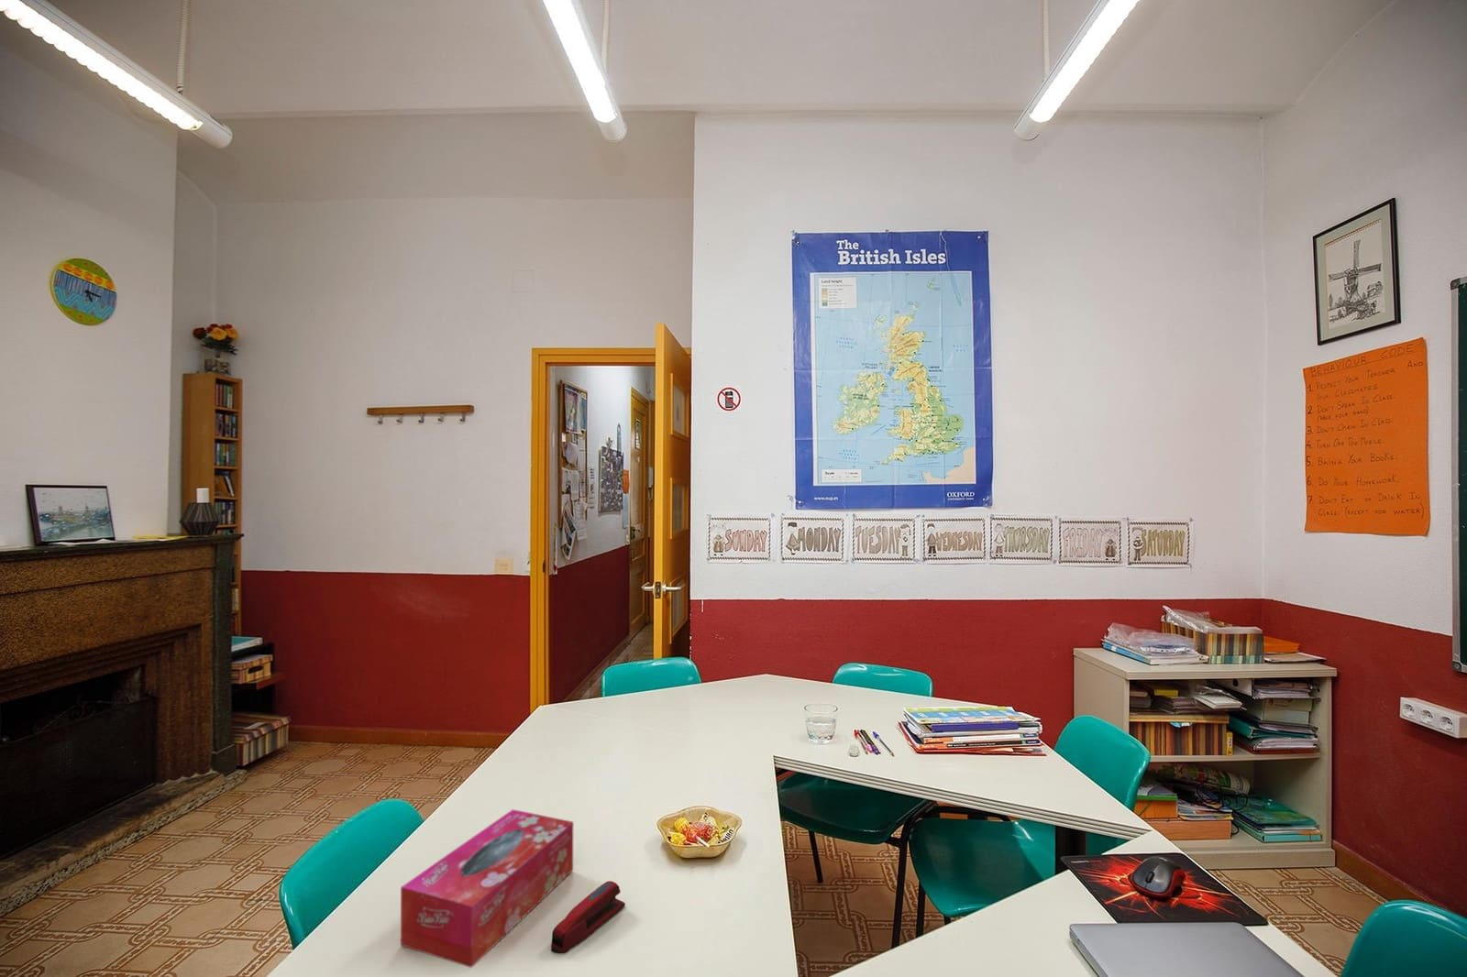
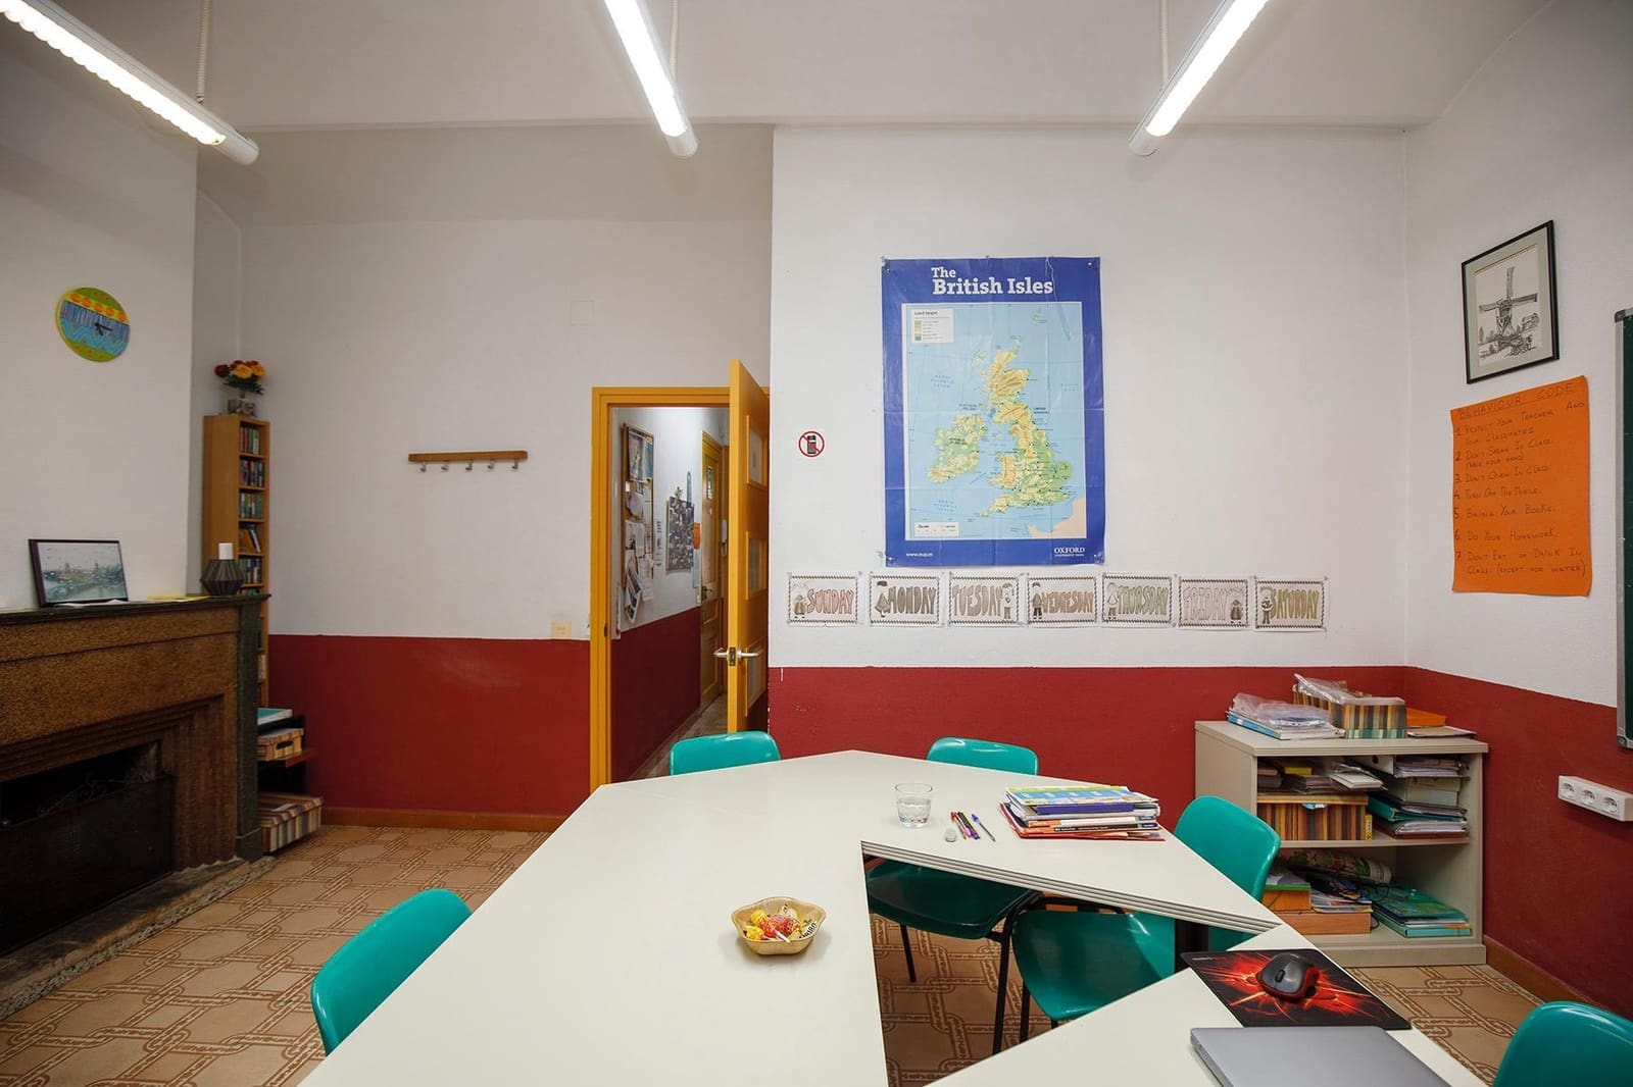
- tissue box [400,808,574,968]
- stapler [550,880,626,954]
